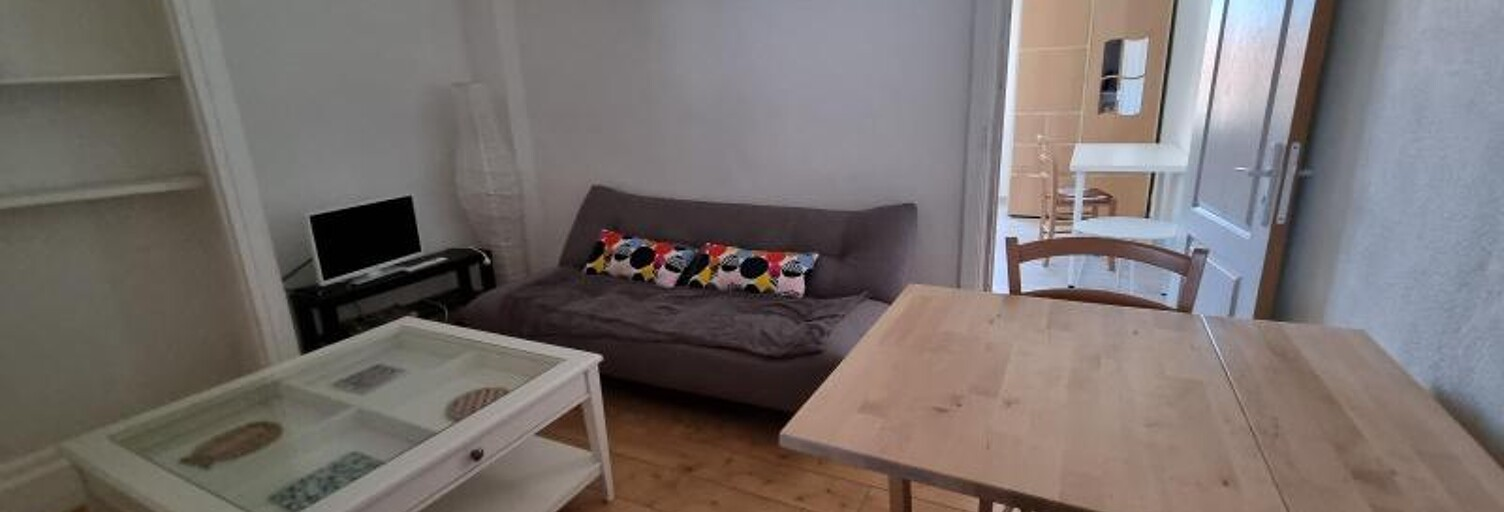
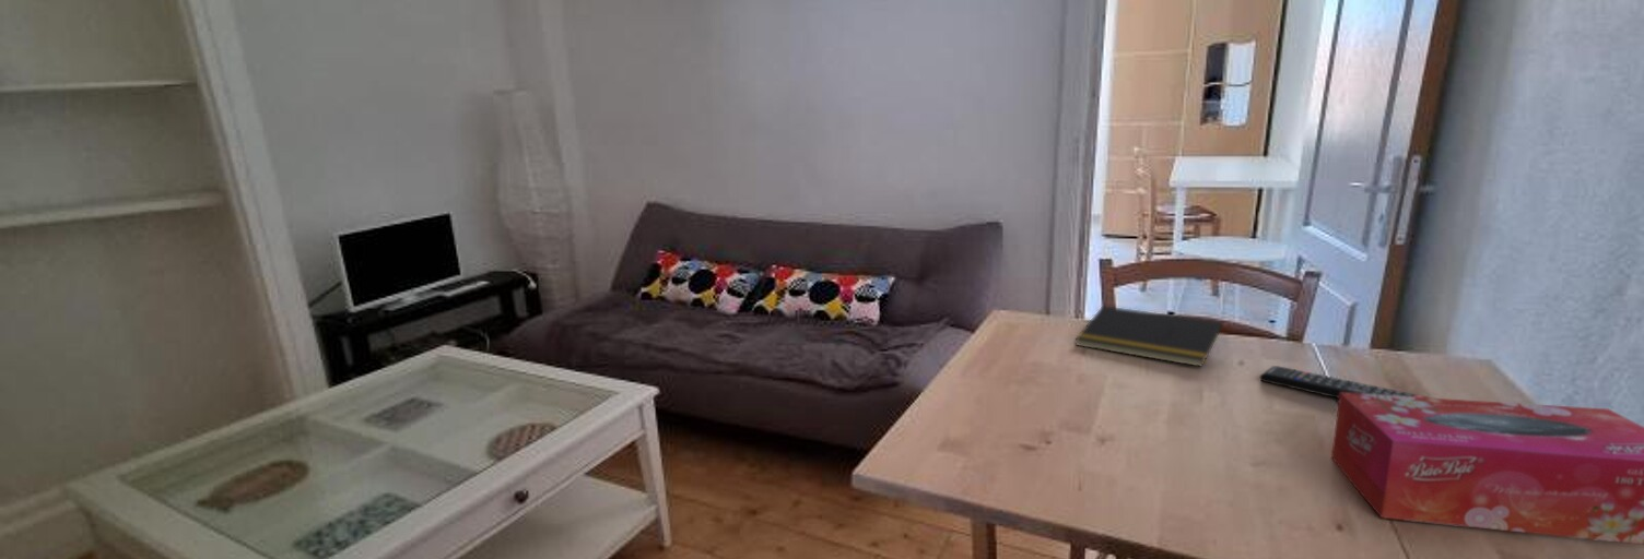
+ notepad [1075,305,1223,368]
+ tissue box [1330,392,1644,546]
+ remote control [1258,365,1432,400]
